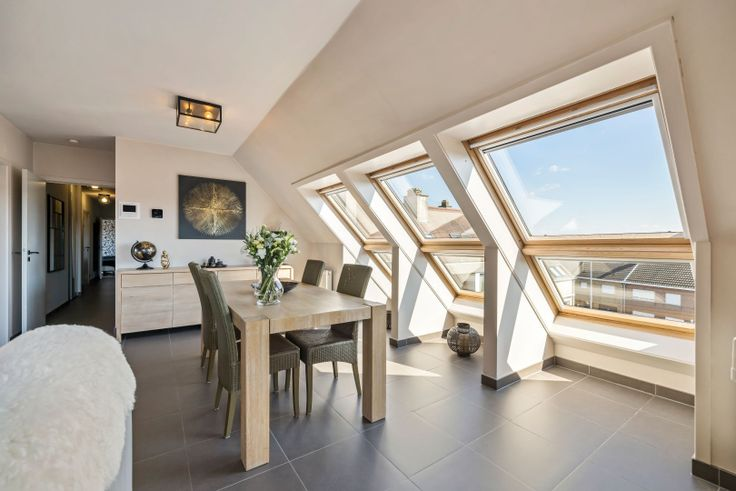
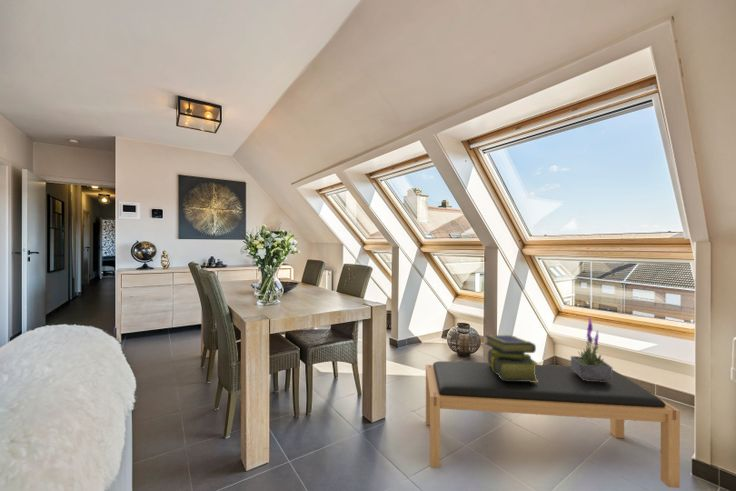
+ bench [425,360,681,489]
+ stack of books [484,334,539,382]
+ potted plant [570,315,613,382]
